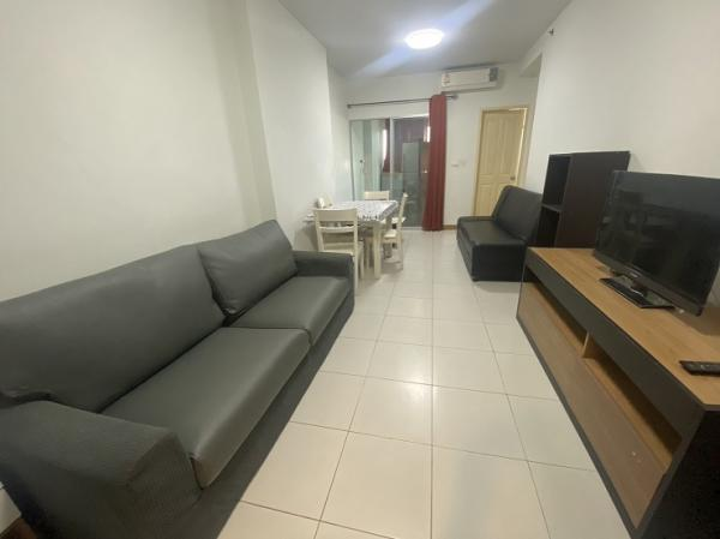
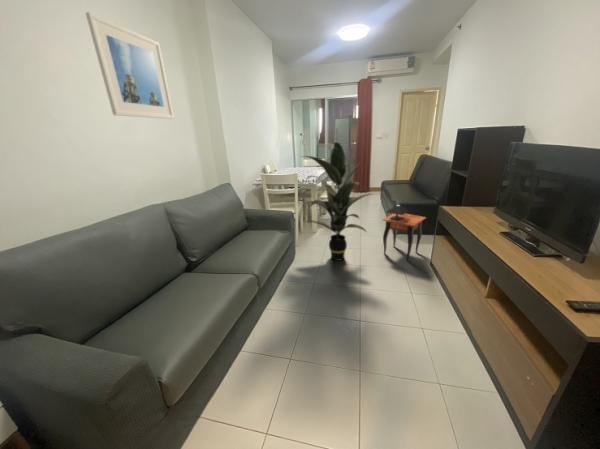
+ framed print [85,11,175,120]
+ side table [381,204,427,262]
+ indoor plant [301,141,373,262]
